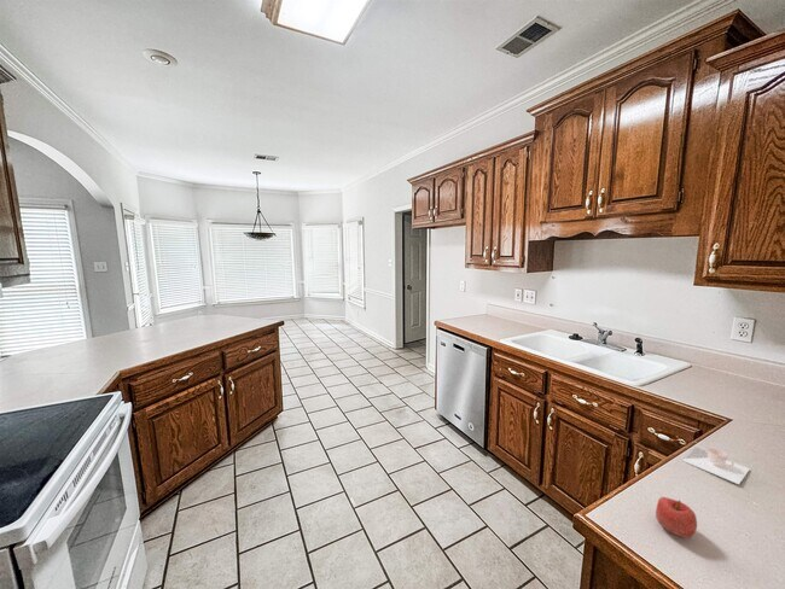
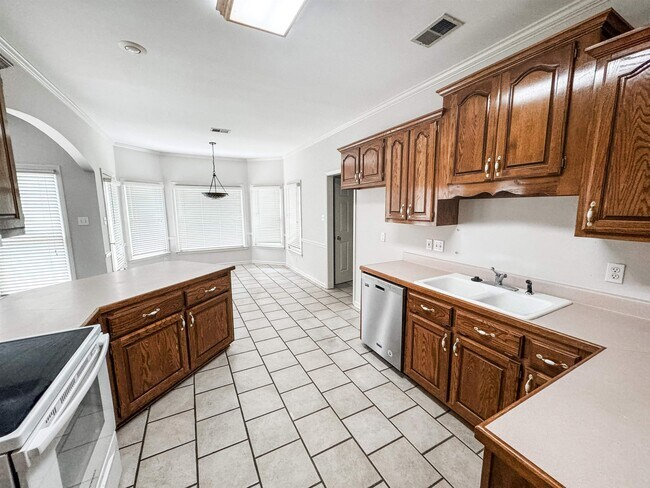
- mug [681,447,751,485]
- apple [655,496,698,538]
